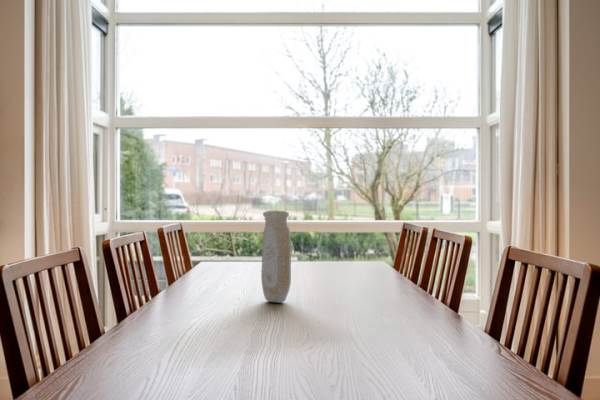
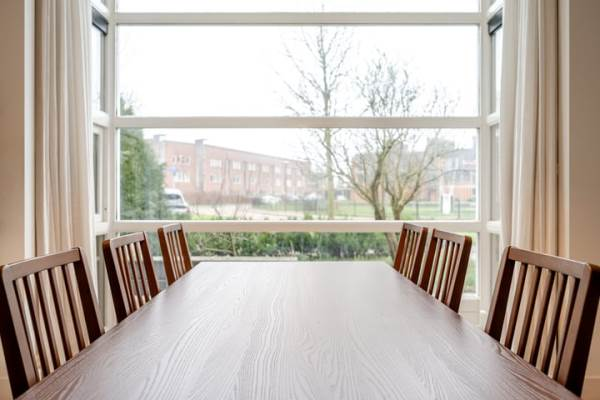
- vase [260,210,292,303]
